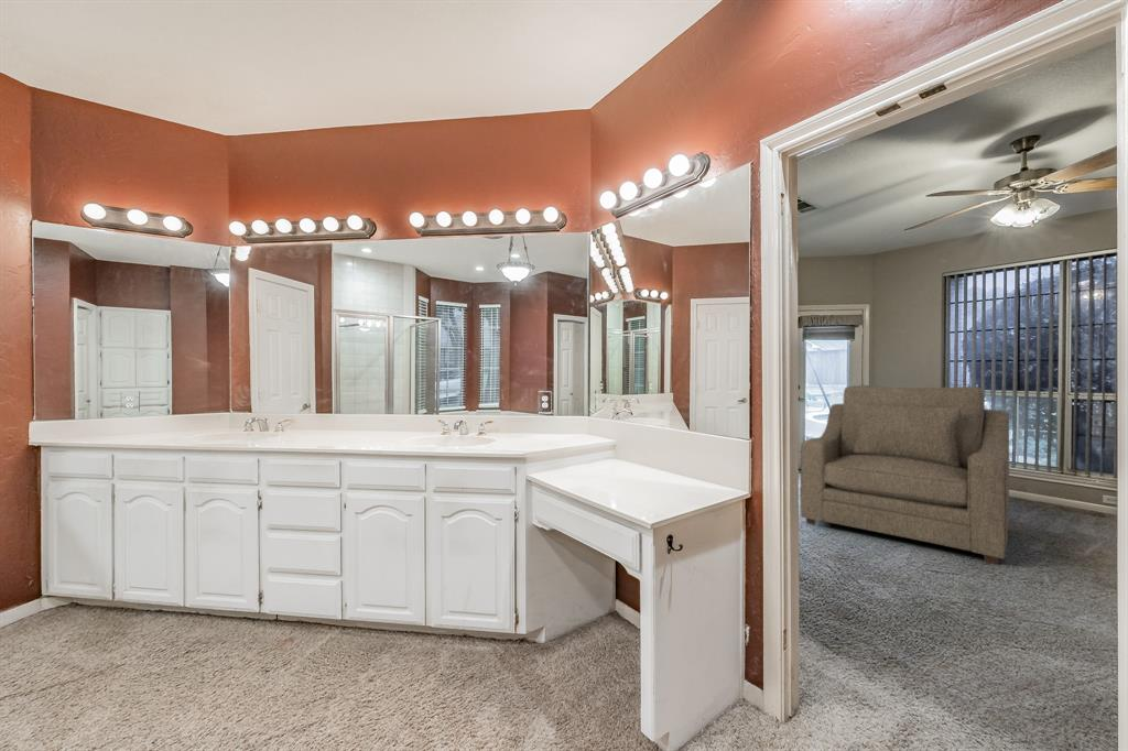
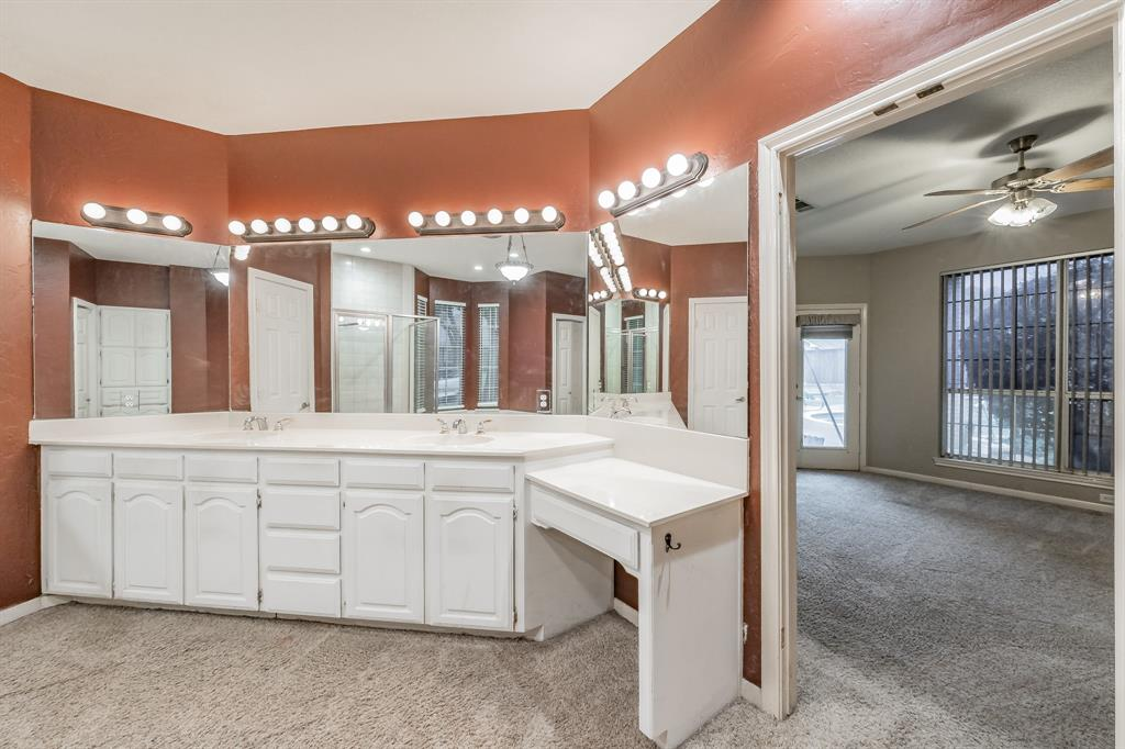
- chair [799,384,1010,566]
